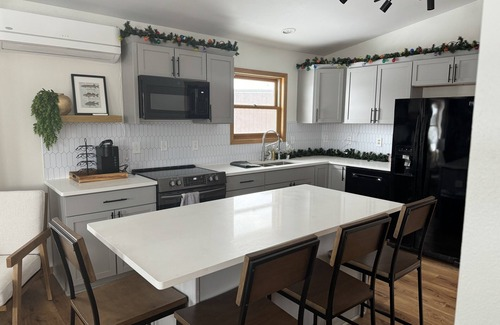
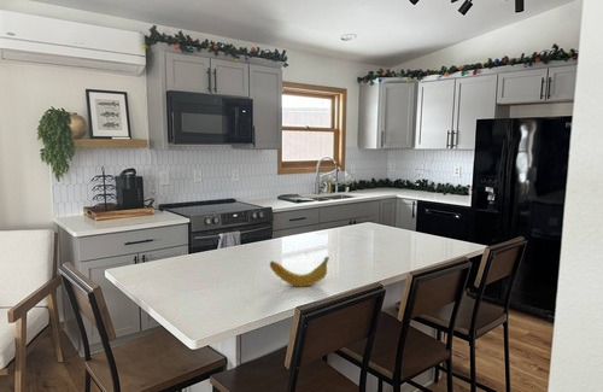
+ fruit [269,256,330,288]
